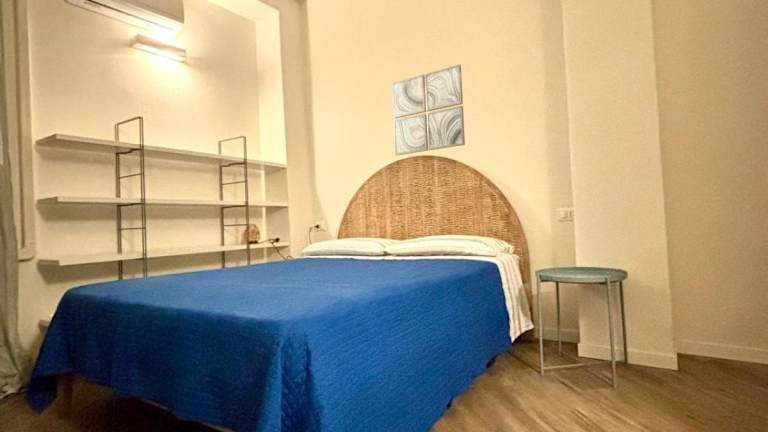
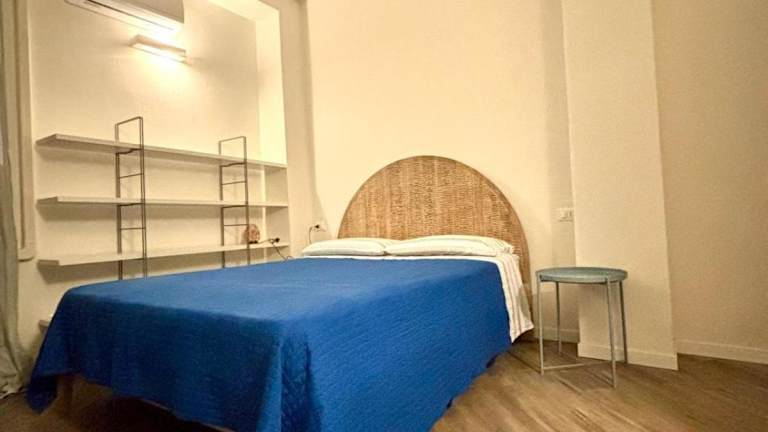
- wall art [391,64,466,156]
